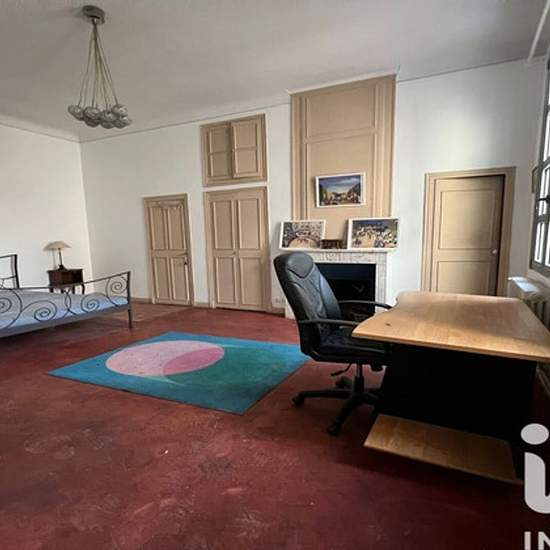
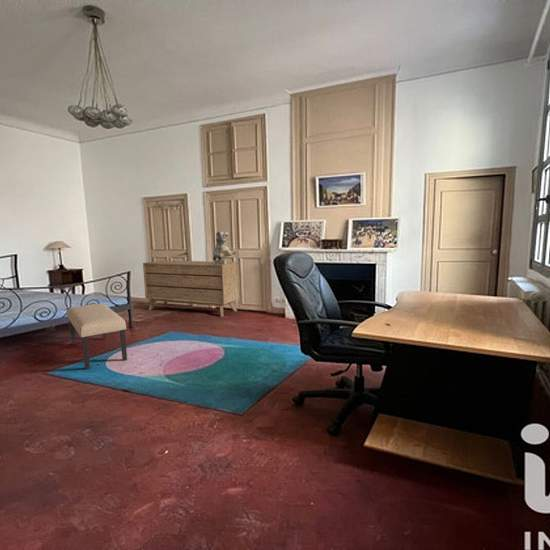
+ dresser [142,259,240,318]
+ torso sculpture [212,230,233,265]
+ bench [66,303,128,371]
